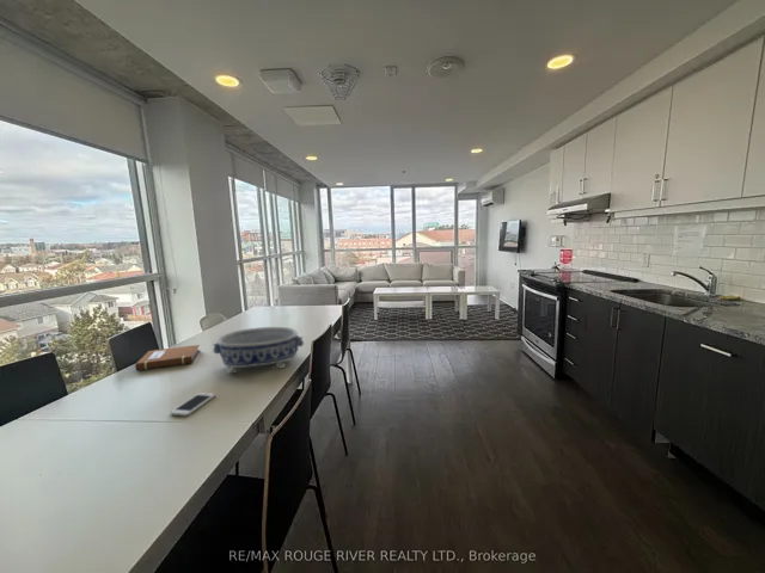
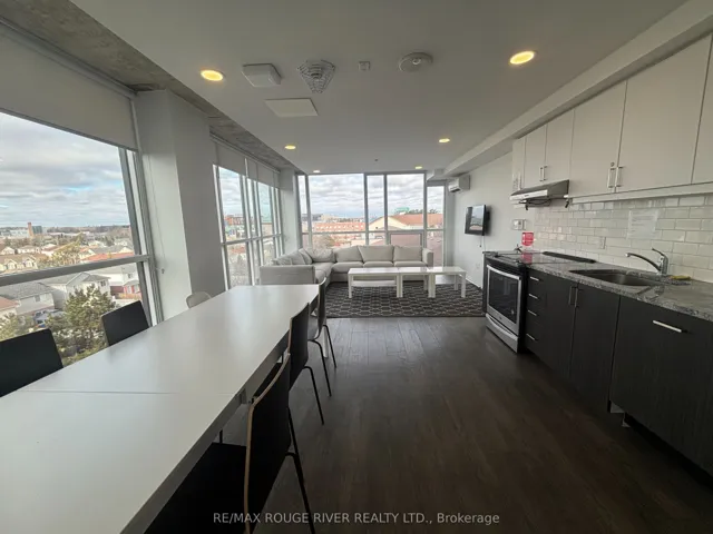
- smartphone [170,392,216,417]
- notebook [134,344,201,371]
- decorative bowl [212,326,305,376]
